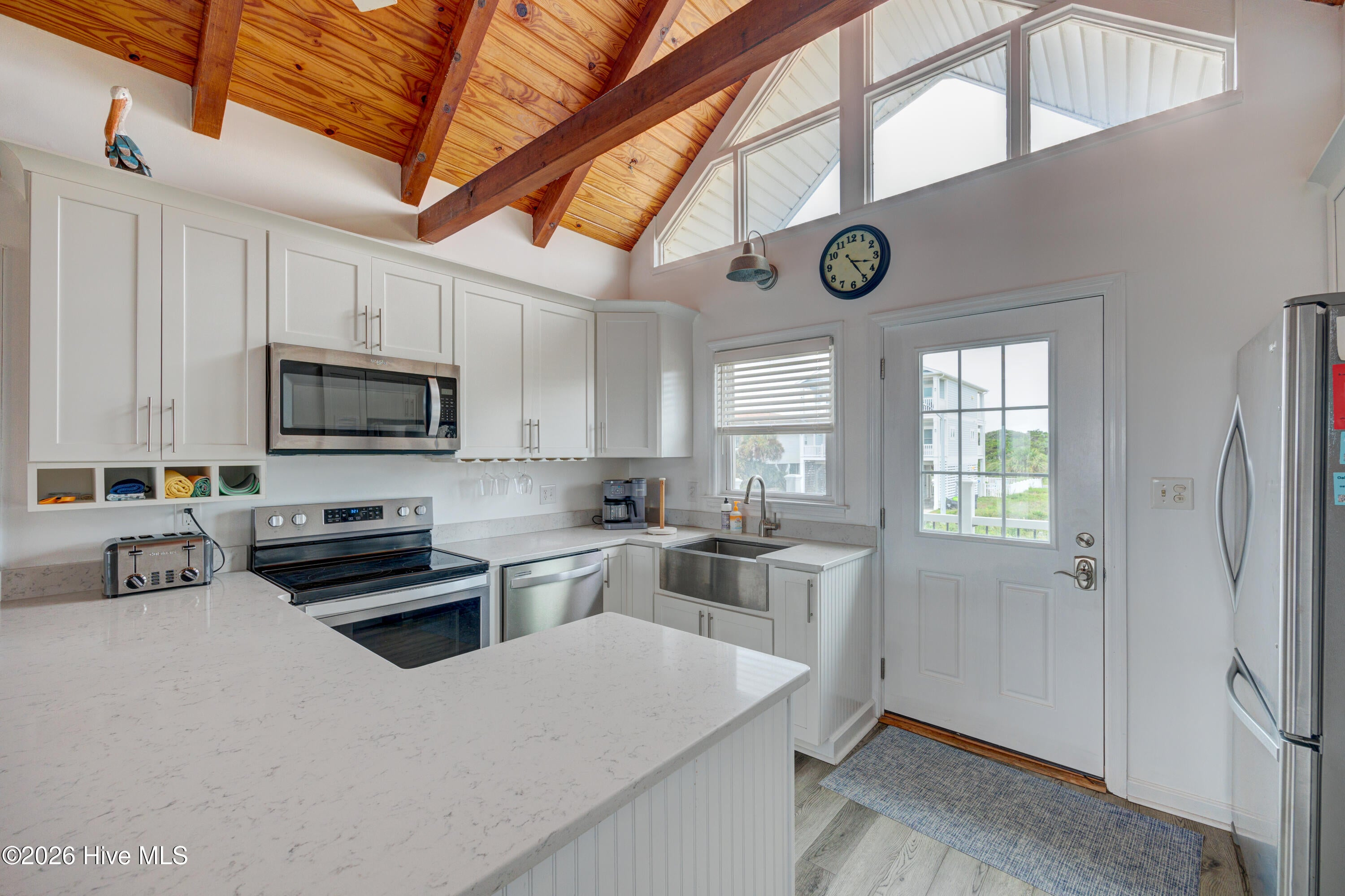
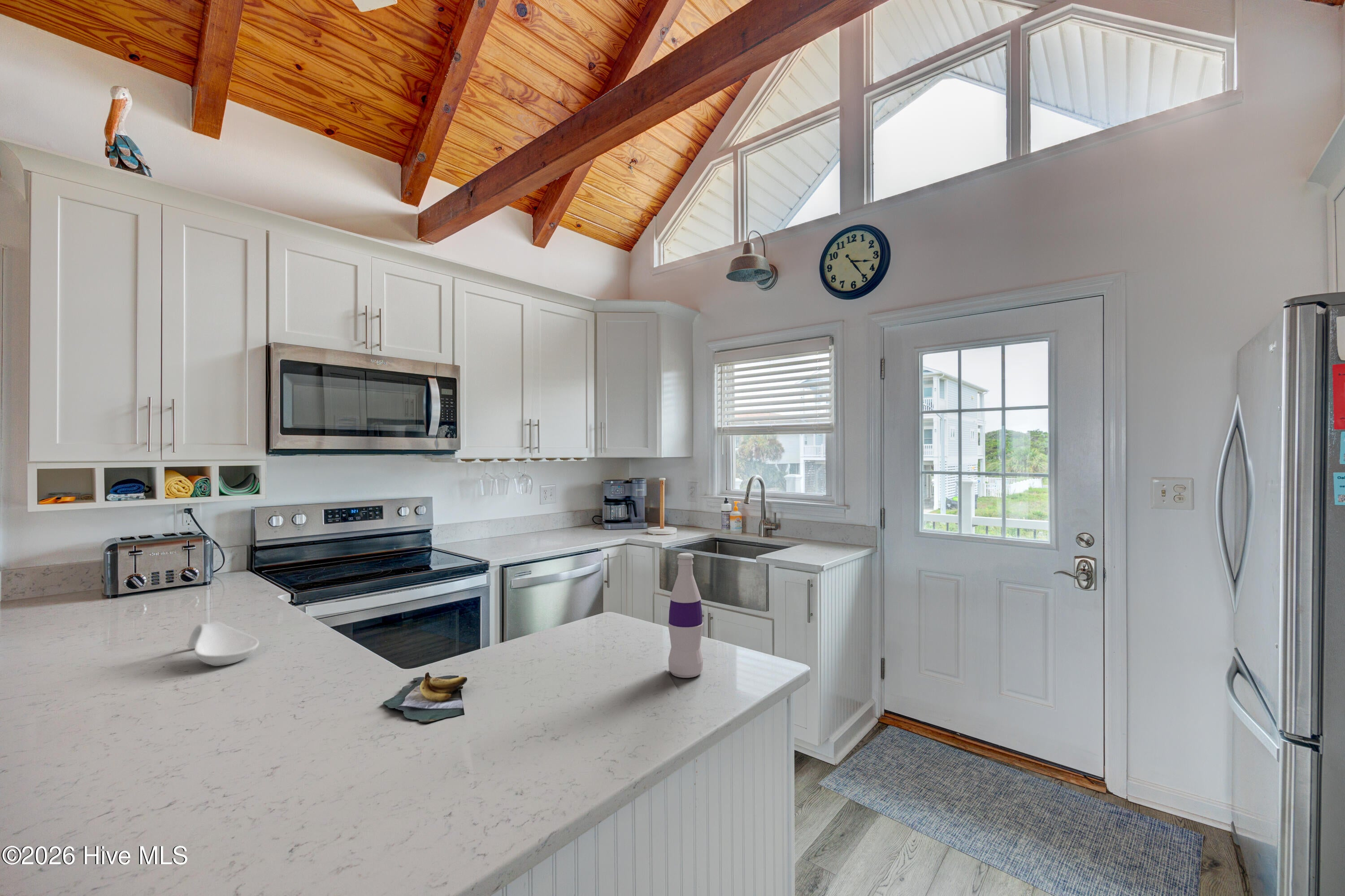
+ spoon rest [187,621,260,667]
+ banana bunch [383,672,468,723]
+ bottle [668,553,704,678]
